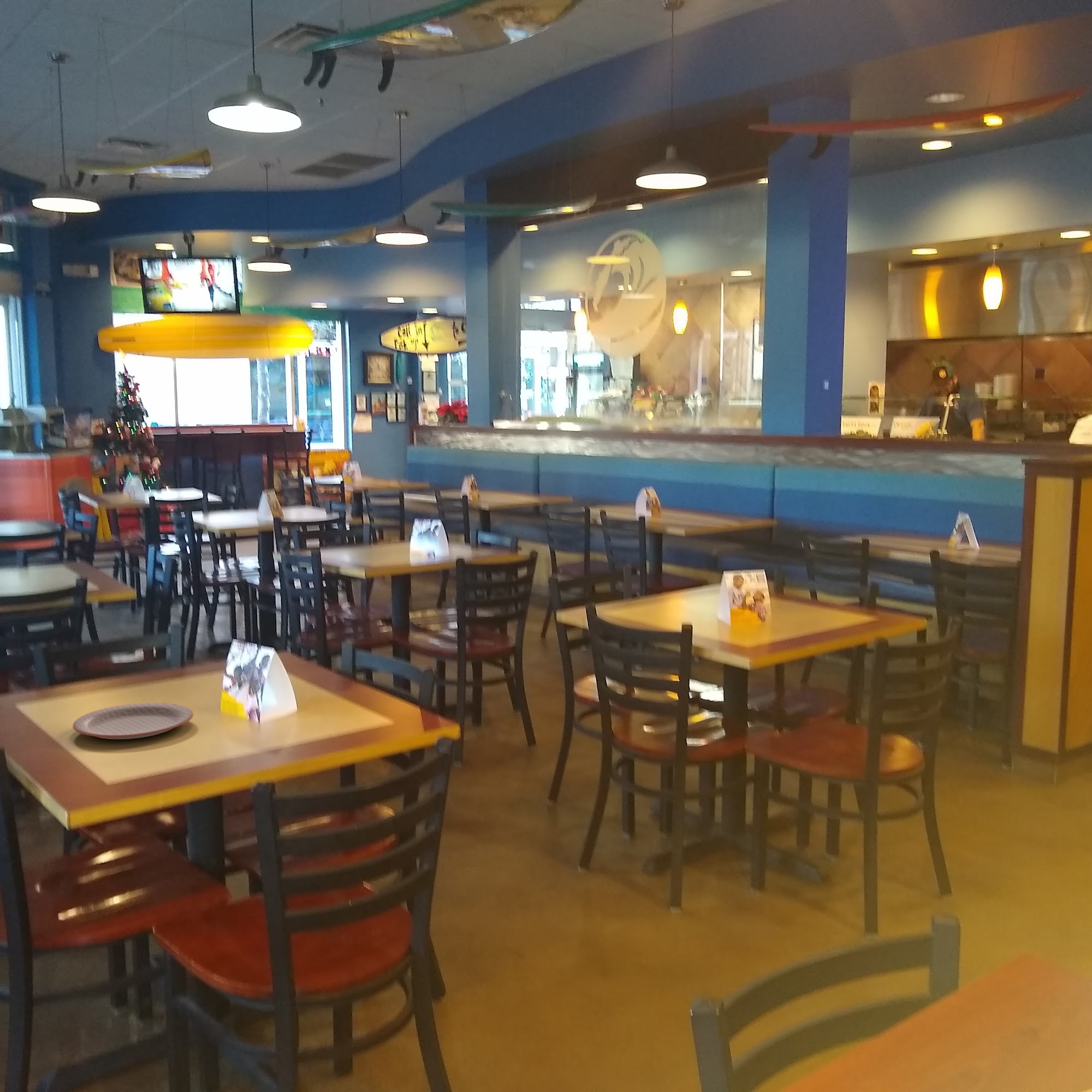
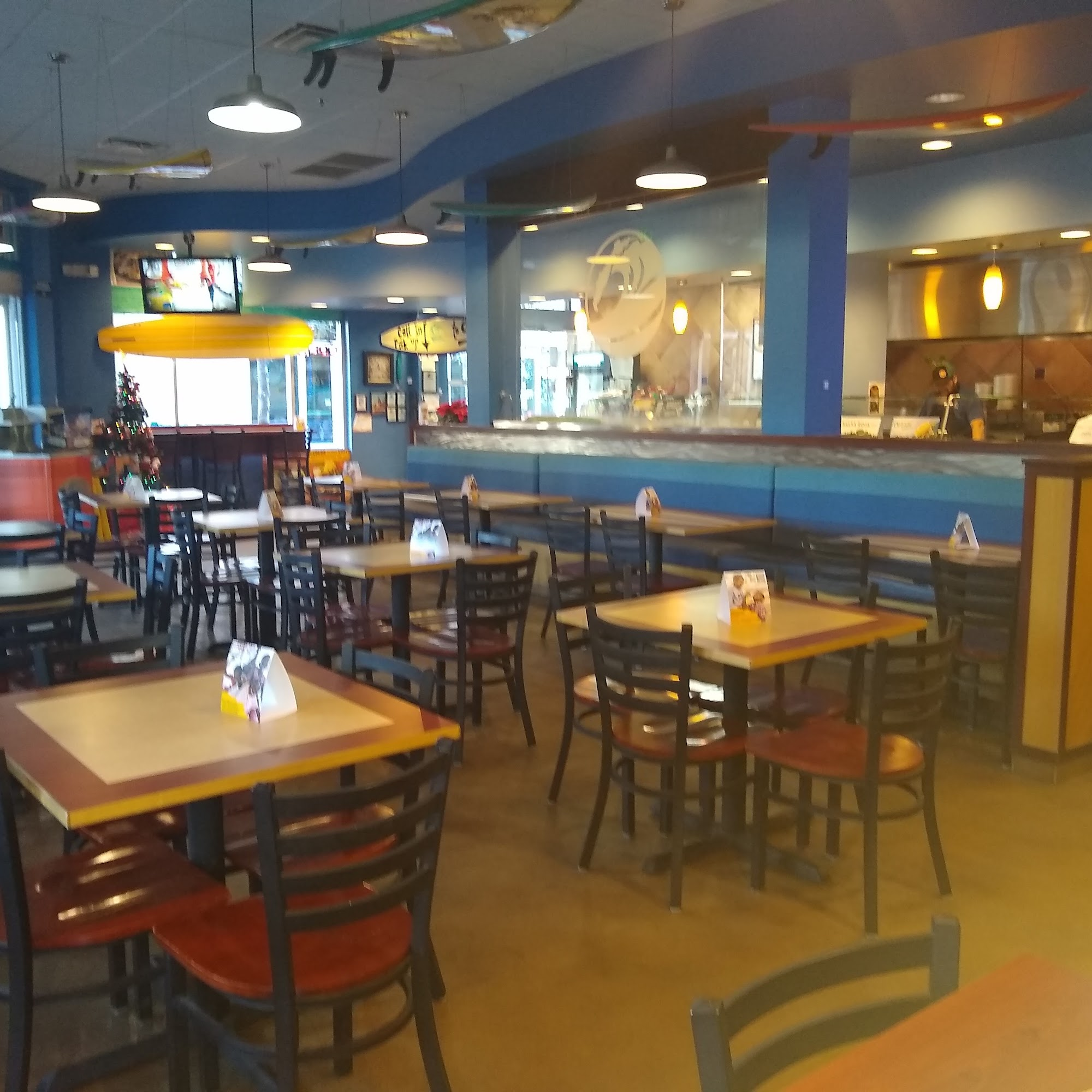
- plate [72,702,194,740]
